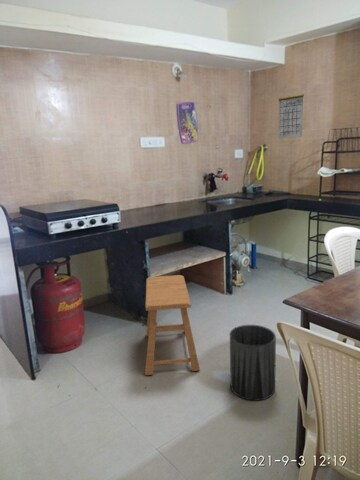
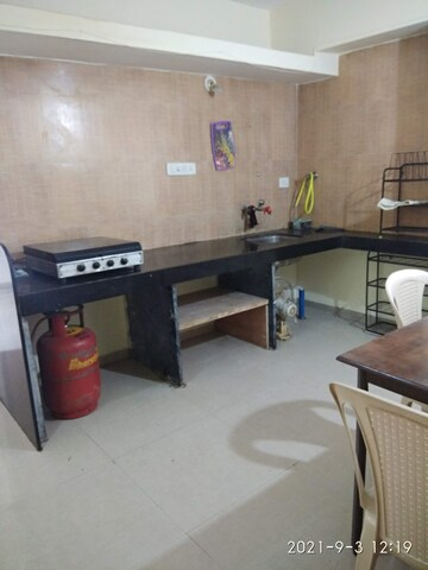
- trash can [229,324,277,402]
- stool [144,274,201,376]
- calendar [277,88,305,139]
